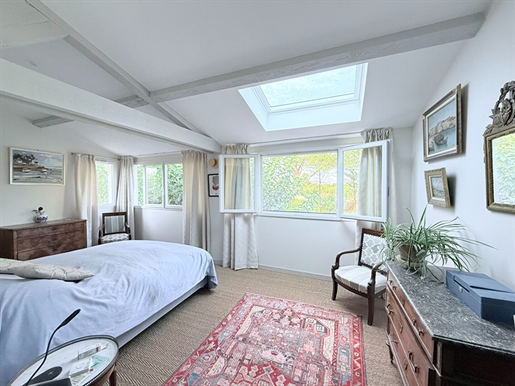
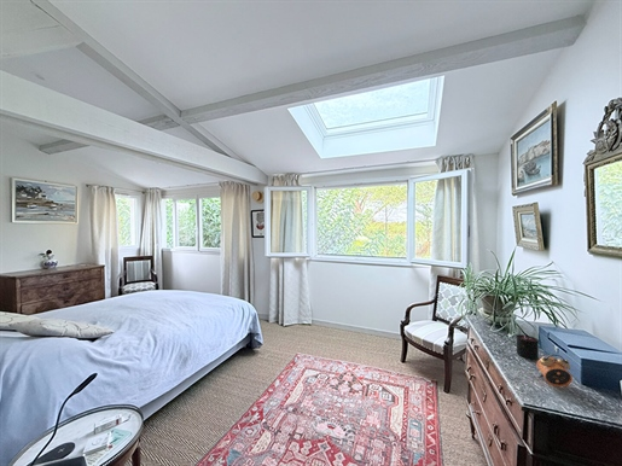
+ alarm clock [536,354,574,389]
+ candle [515,327,540,360]
